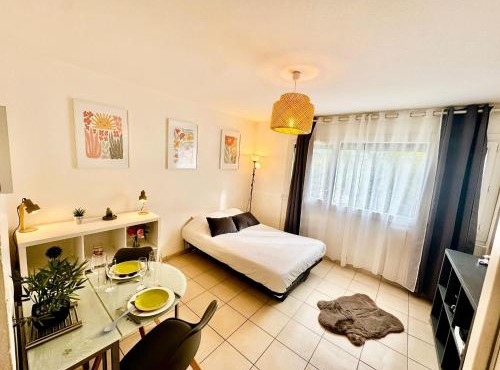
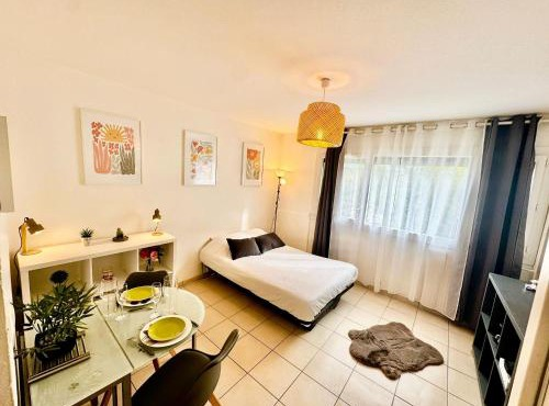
- spoon [103,305,135,333]
